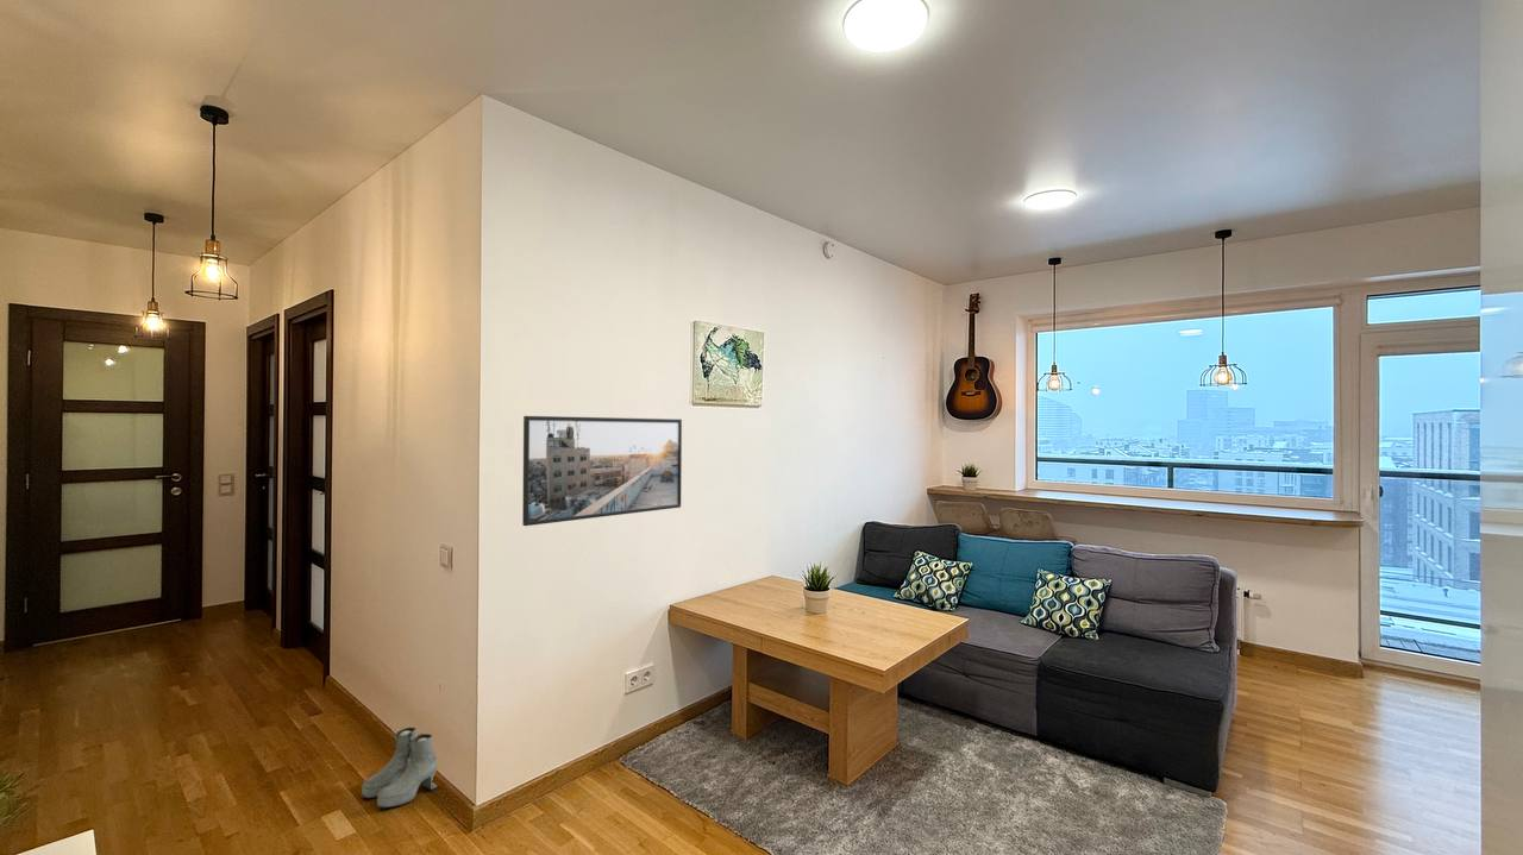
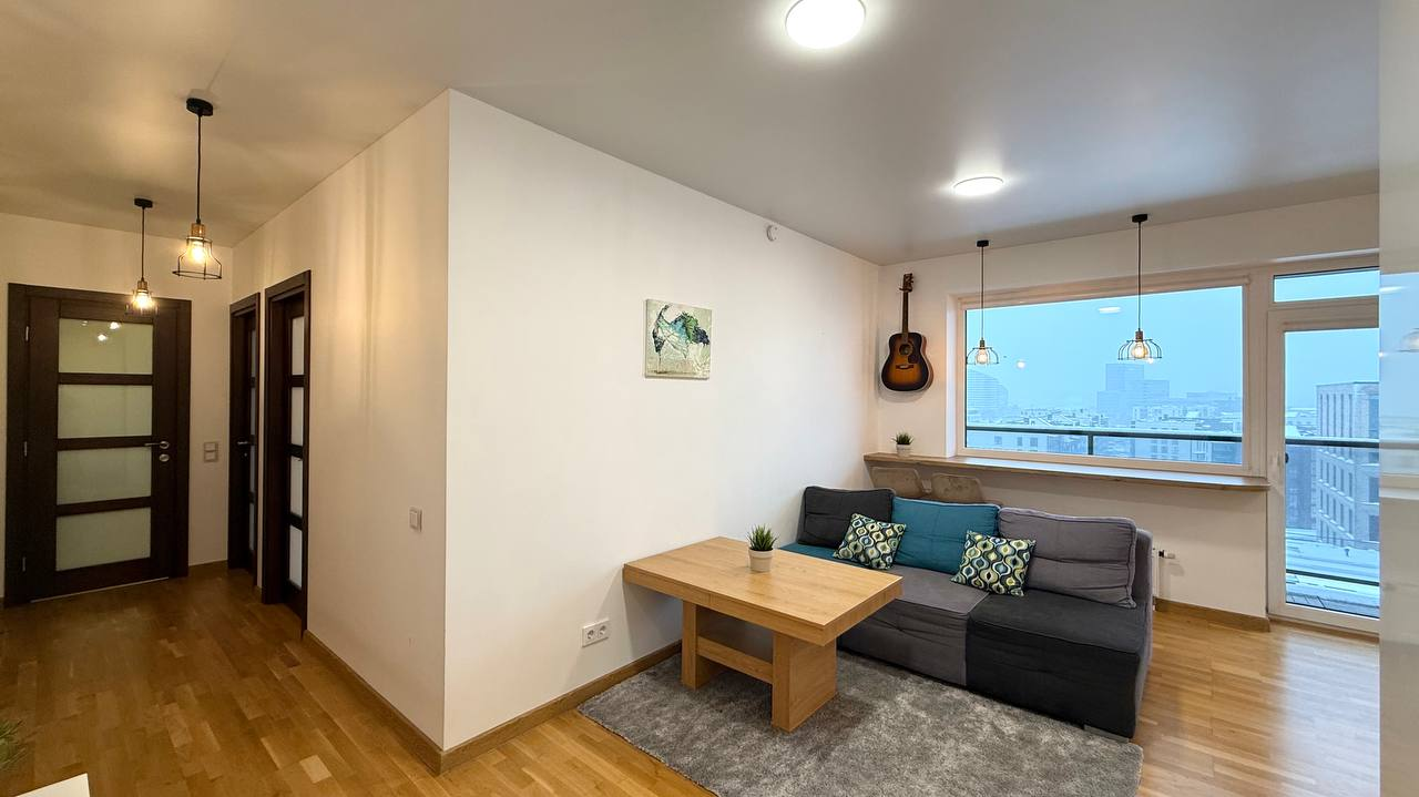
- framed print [521,415,683,527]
- boots [361,727,439,809]
